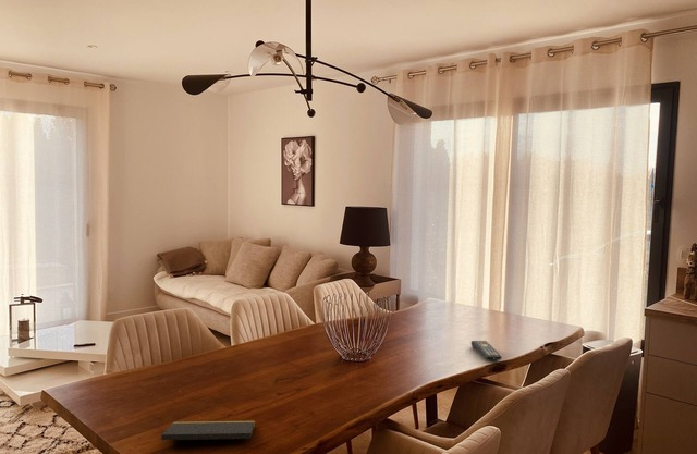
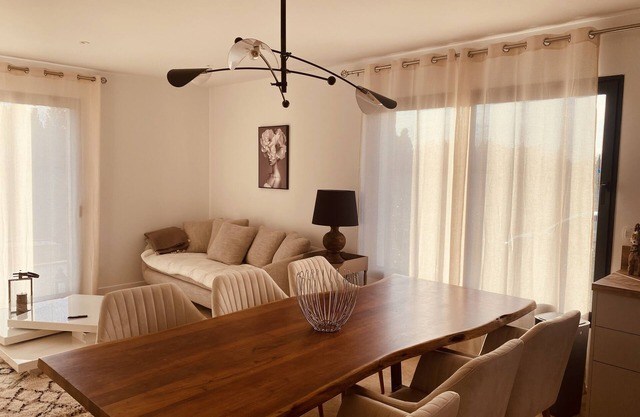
- notepad [160,419,256,449]
- remote control [470,340,503,361]
